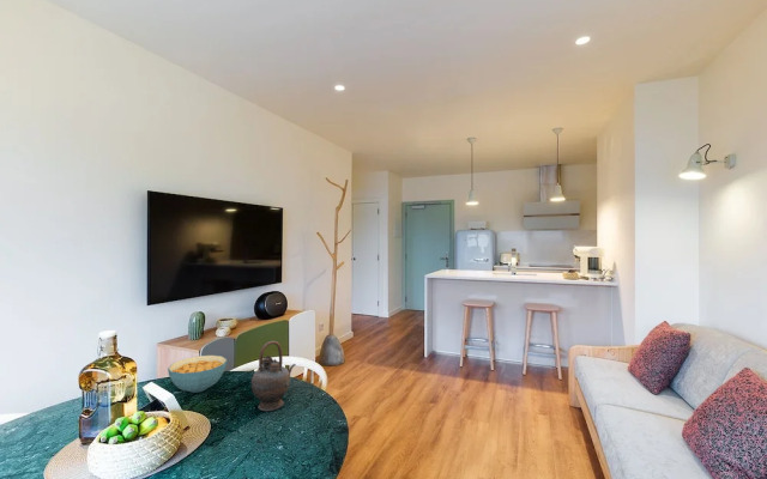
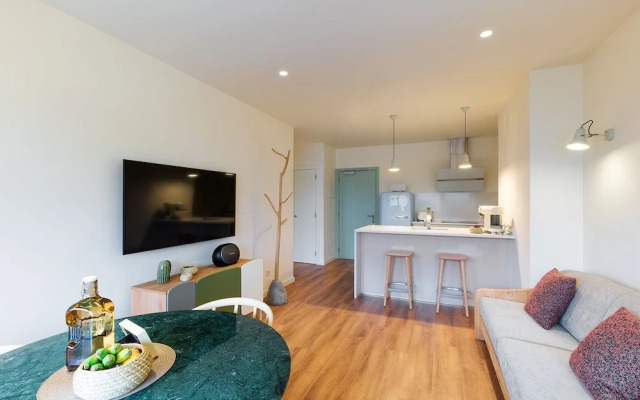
- cereal bowl [167,354,228,394]
- teapot [250,340,297,412]
